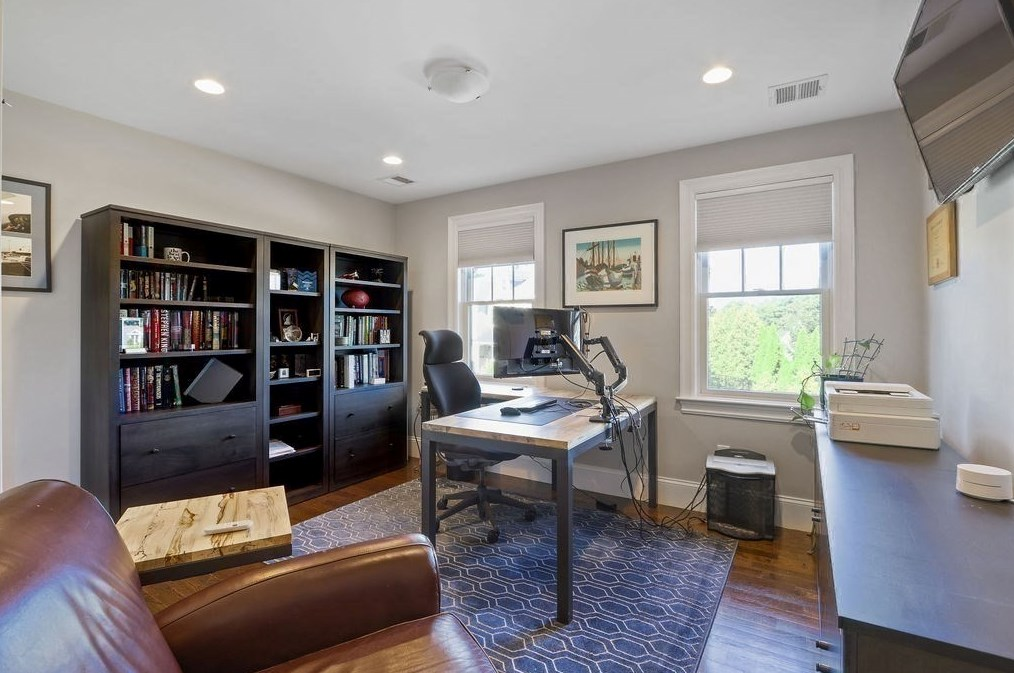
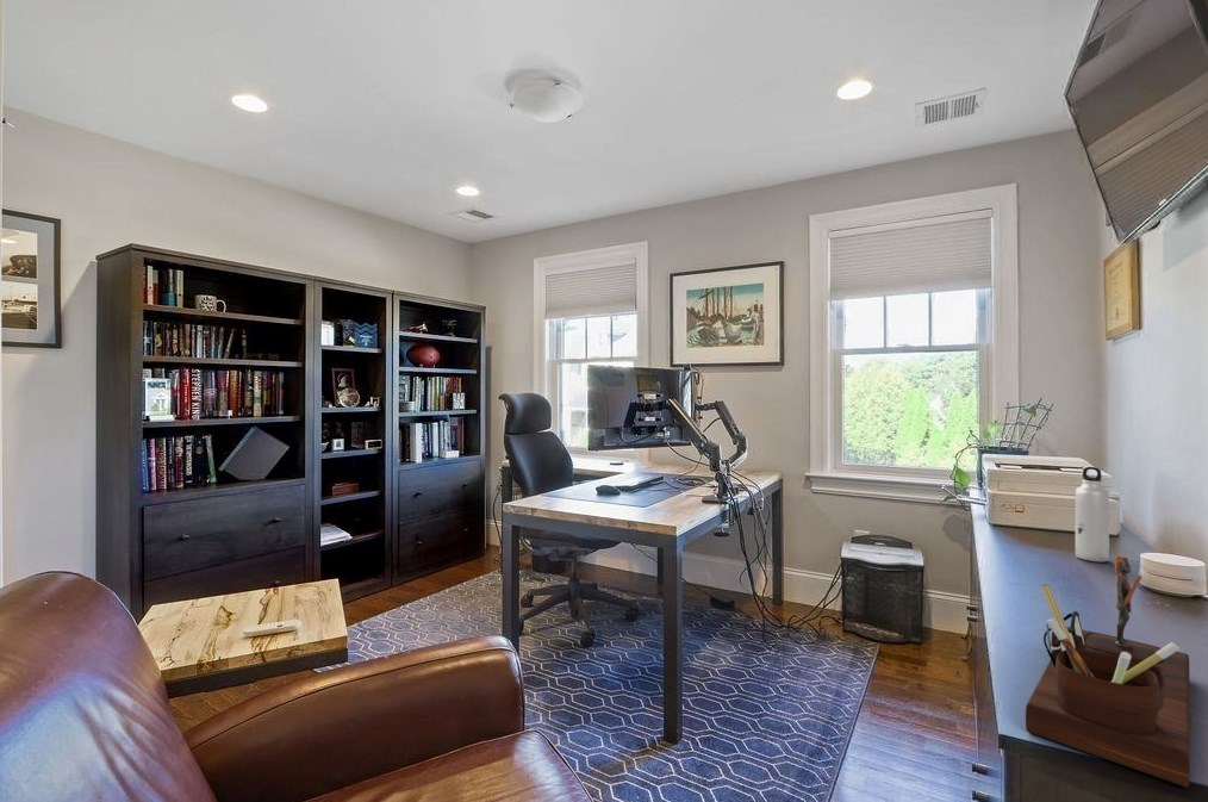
+ water bottle [1075,466,1110,562]
+ desk organizer [1025,554,1193,788]
